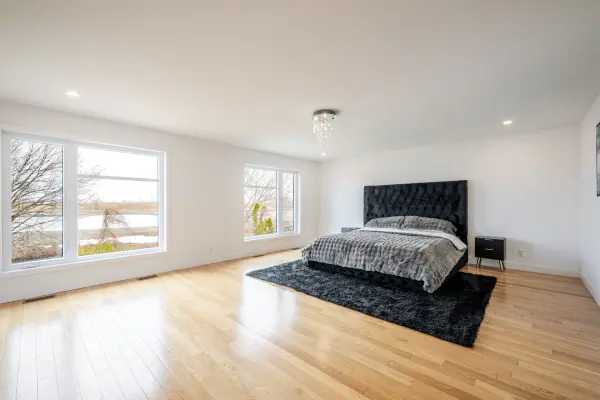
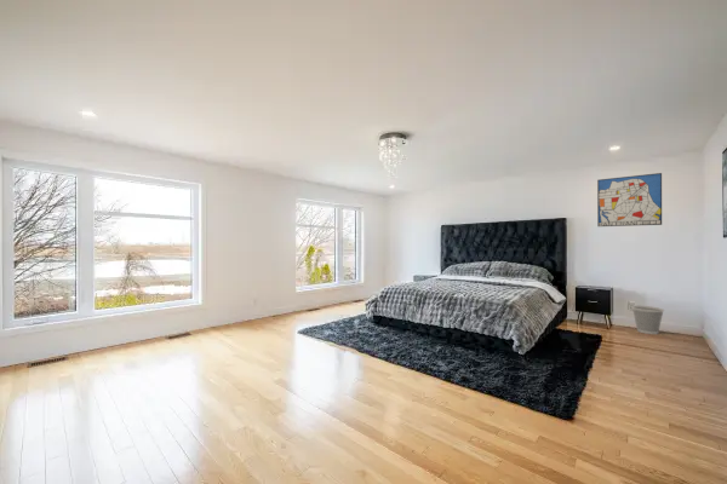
+ wall art [596,172,663,227]
+ wastebasket [630,305,665,335]
